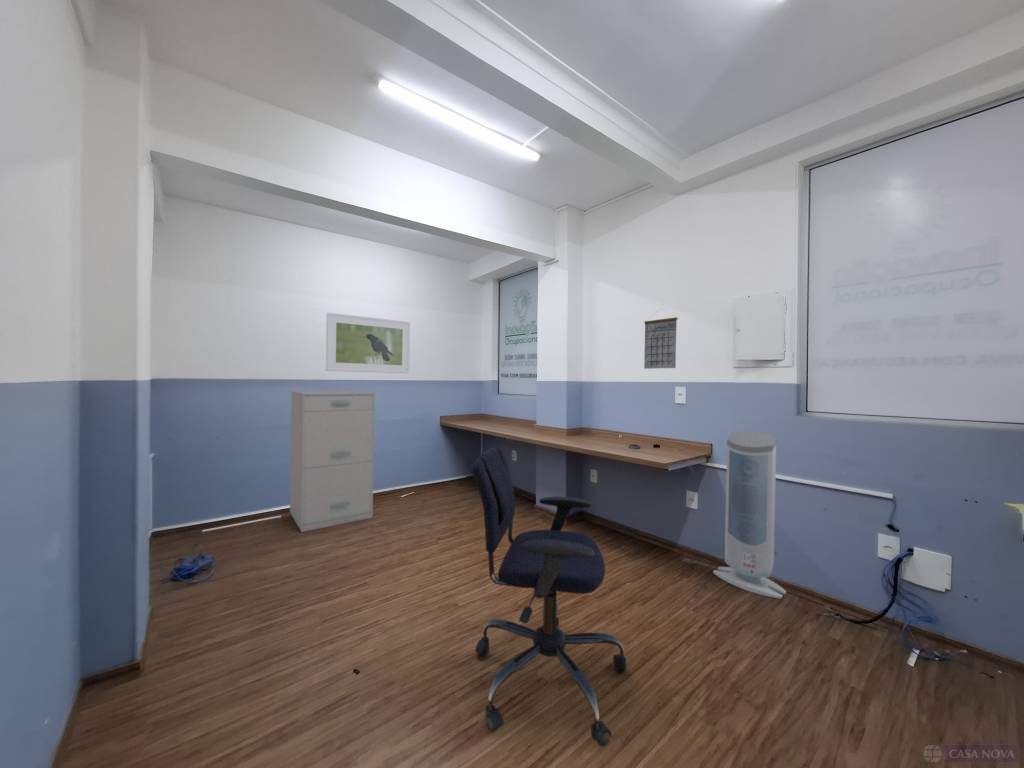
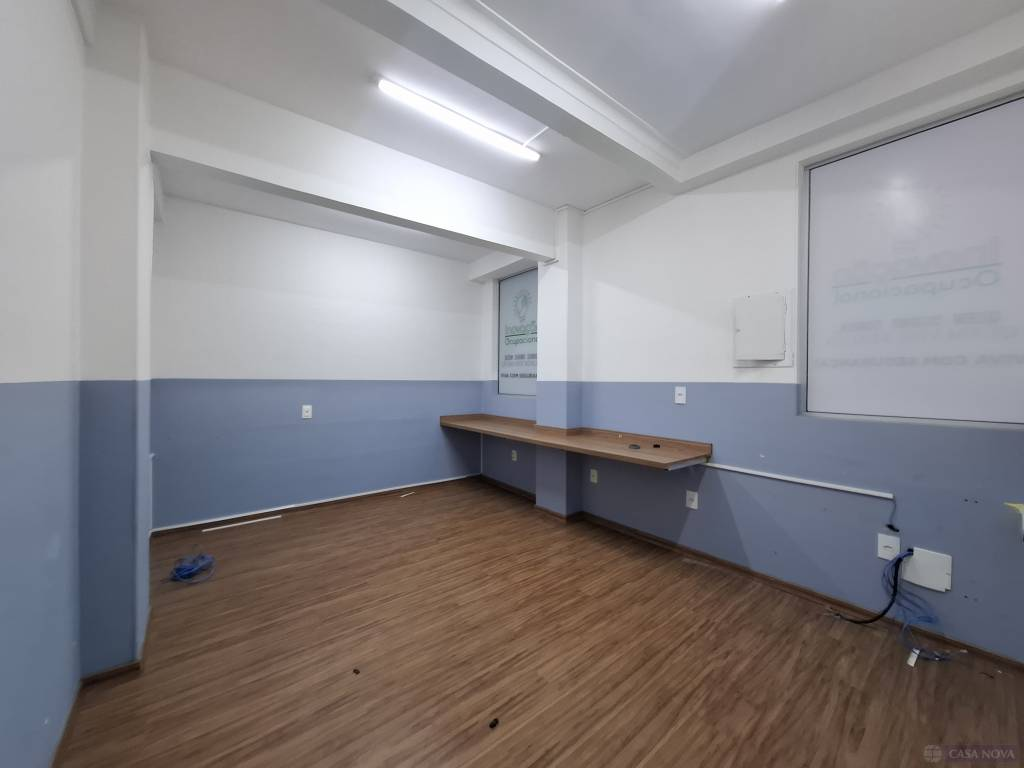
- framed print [325,312,411,374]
- calendar [643,308,679,370]
- air purifier [712,430,787,600]
- office chair [471,446,628,748]
- filing cabinet [289,390,376,533]
